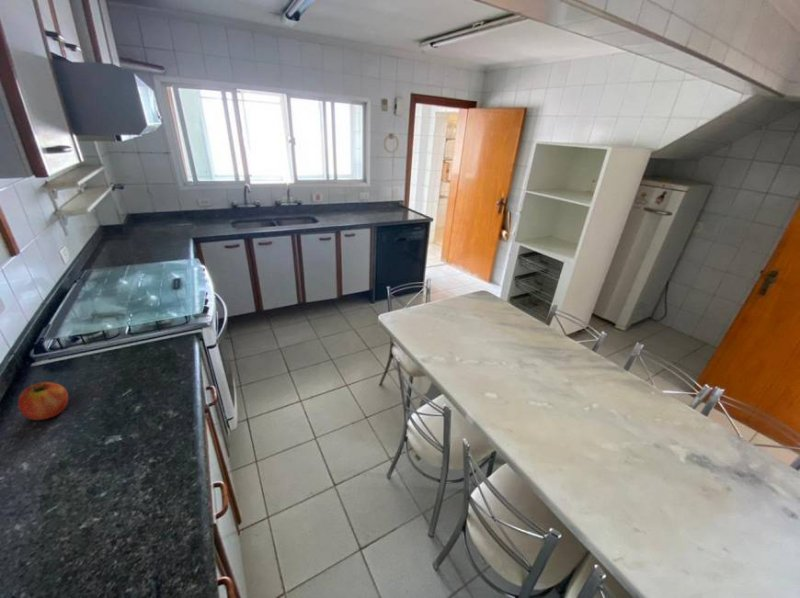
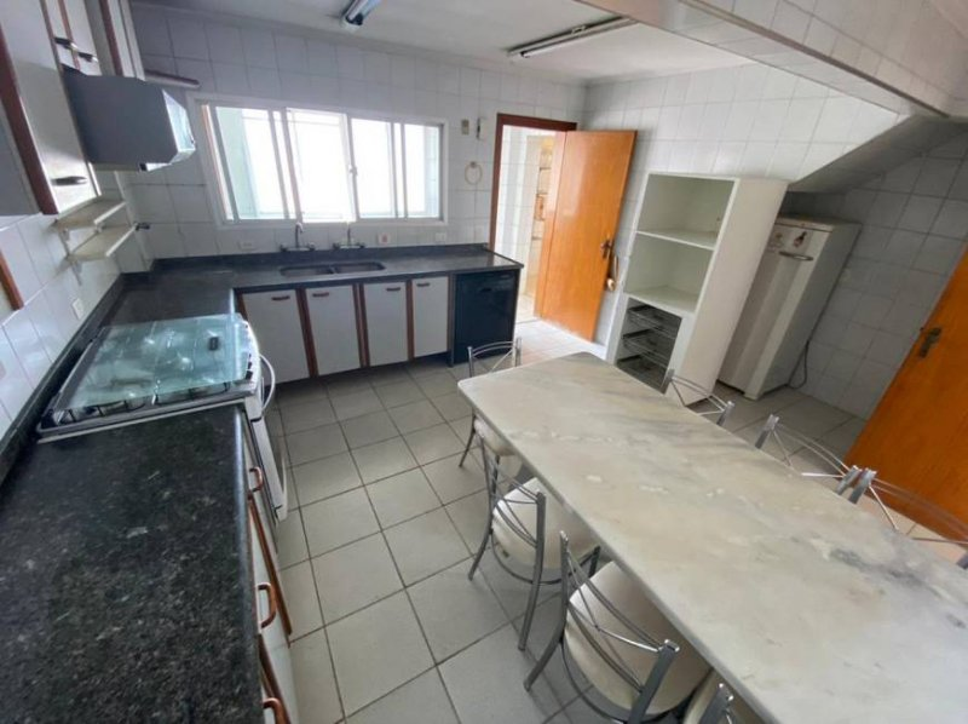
- fruit [17,381,69,421]
